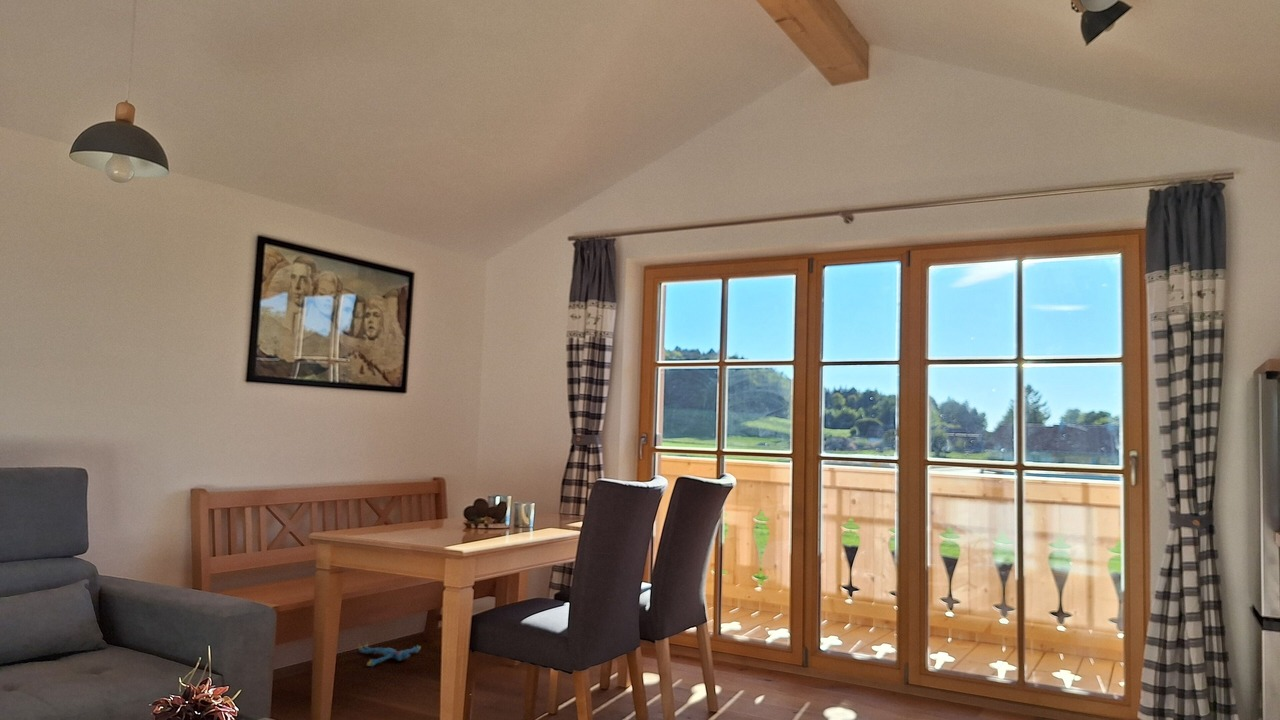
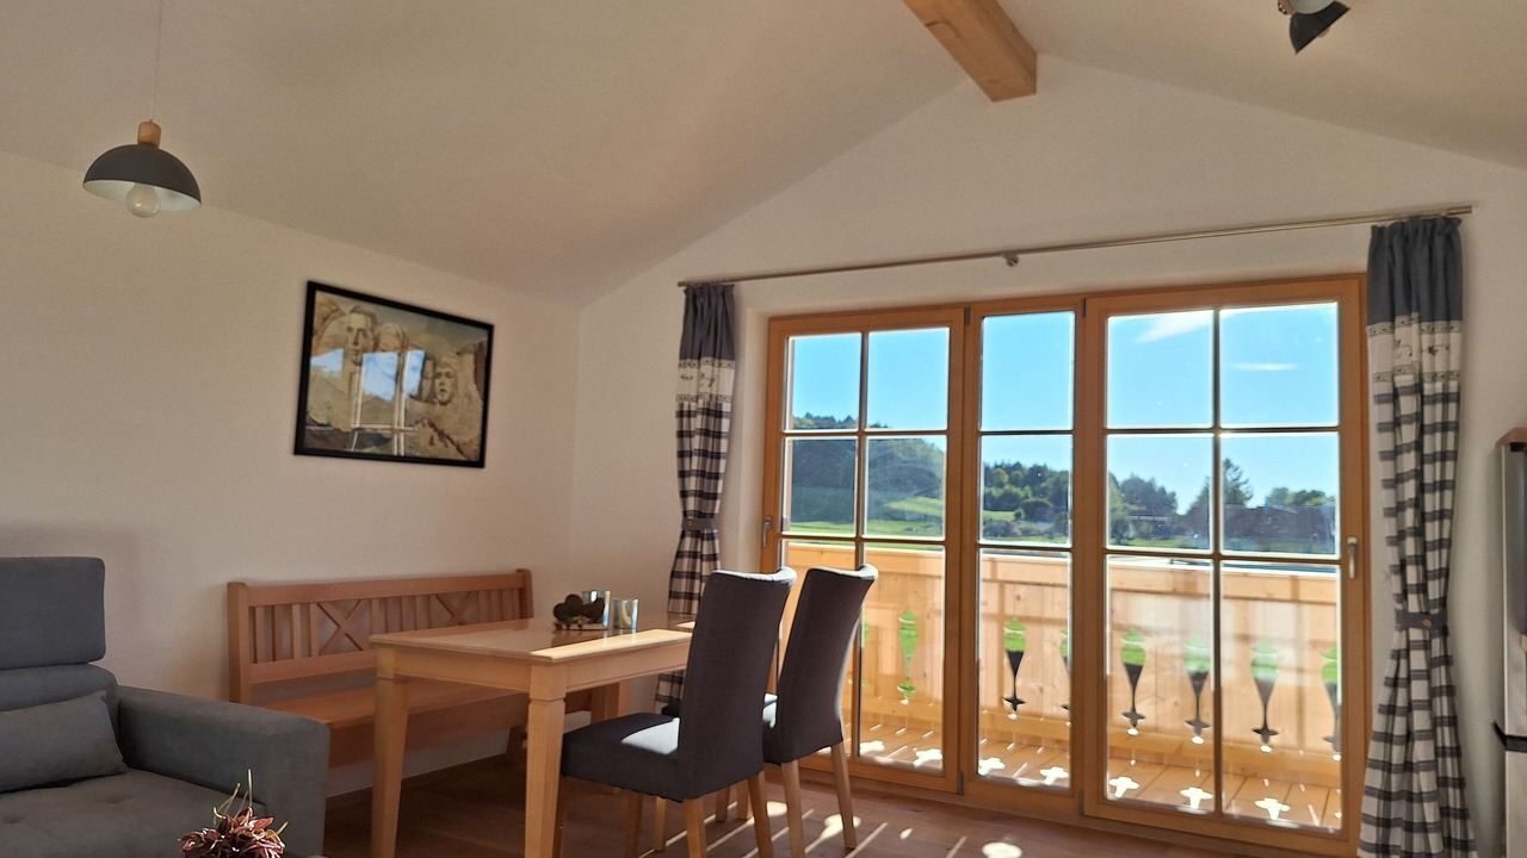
- plush toy [357,643,422,668]
